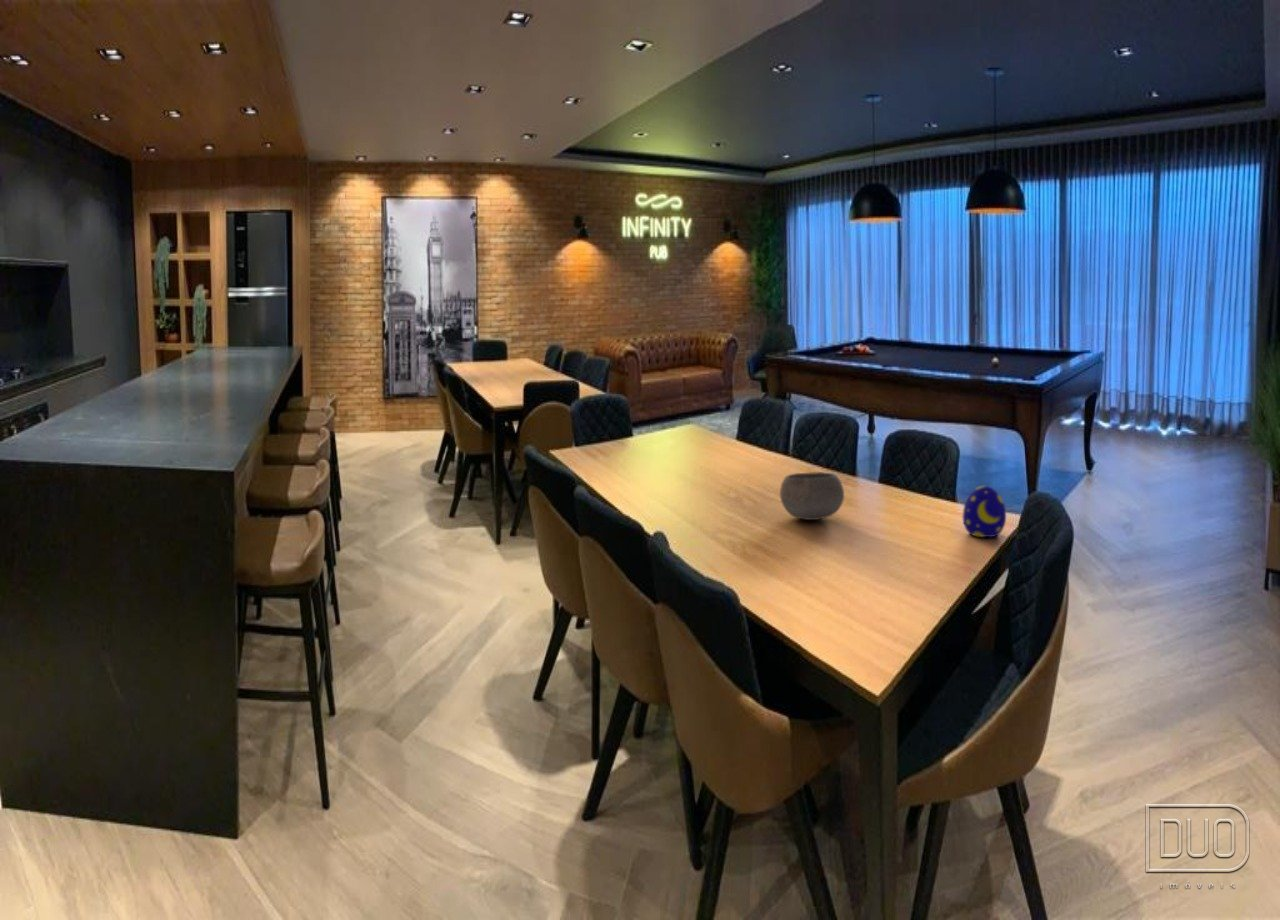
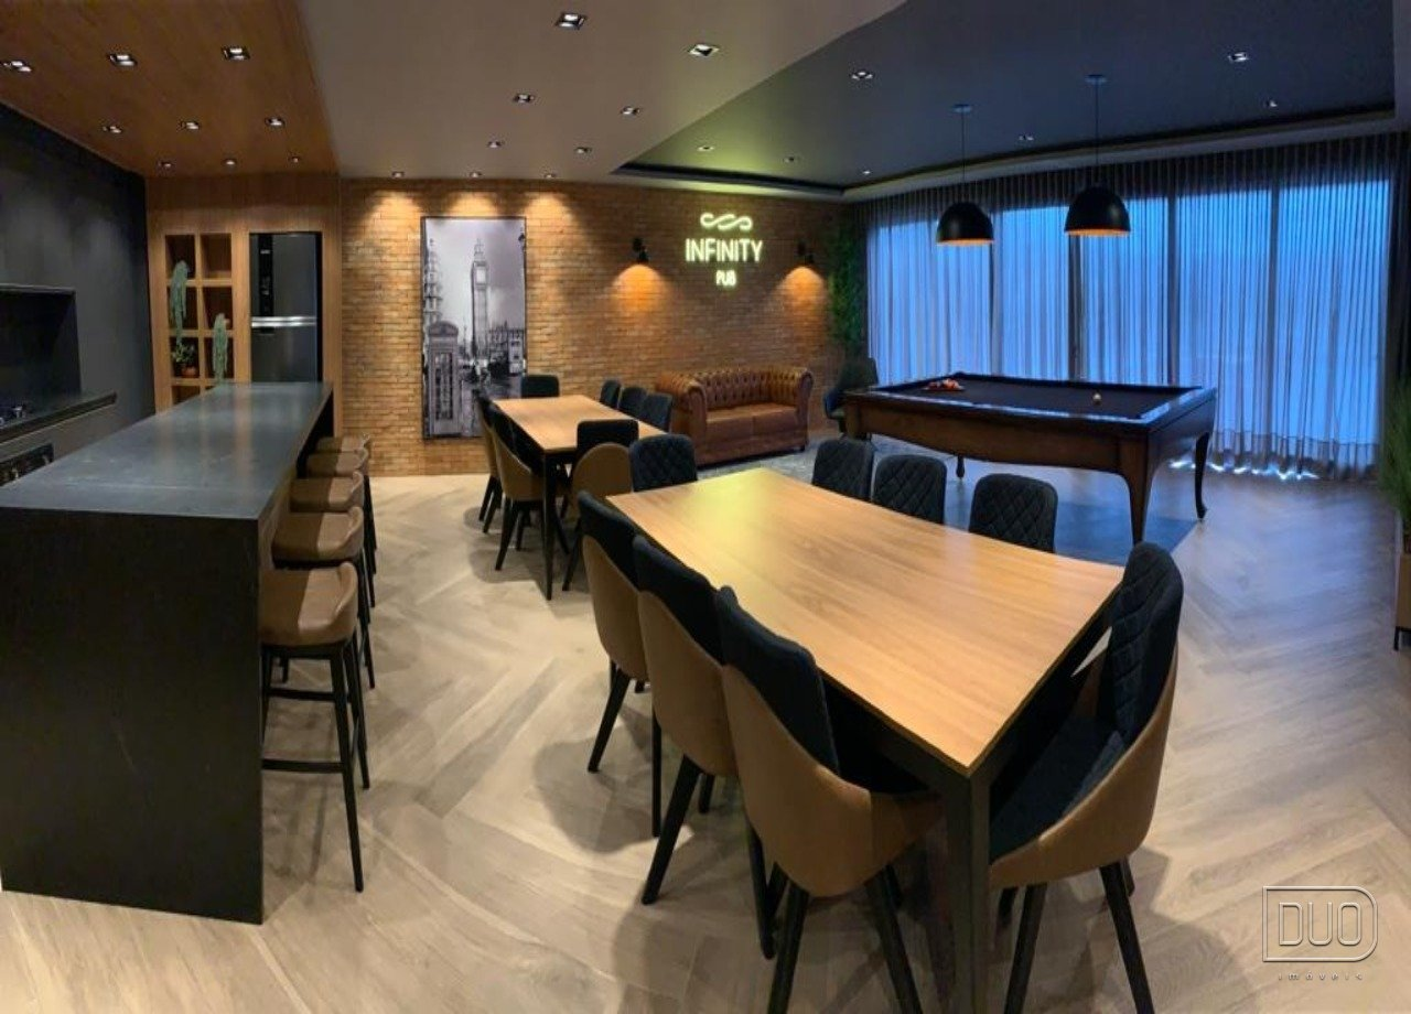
- bowl [779,471,845,521]
- decorative egg [962,485,1007,538]
